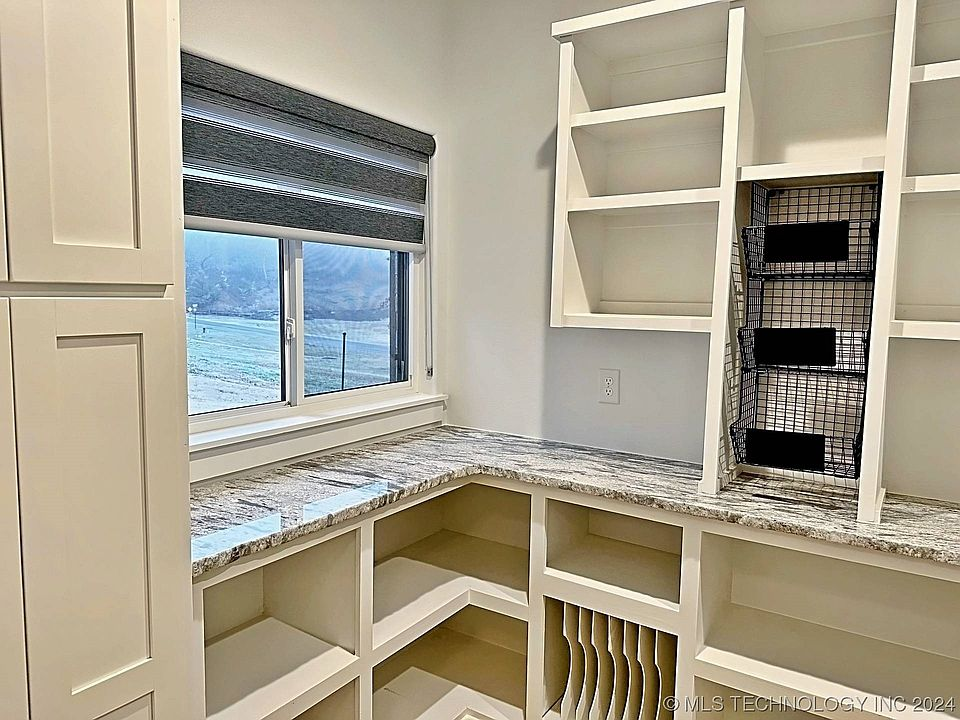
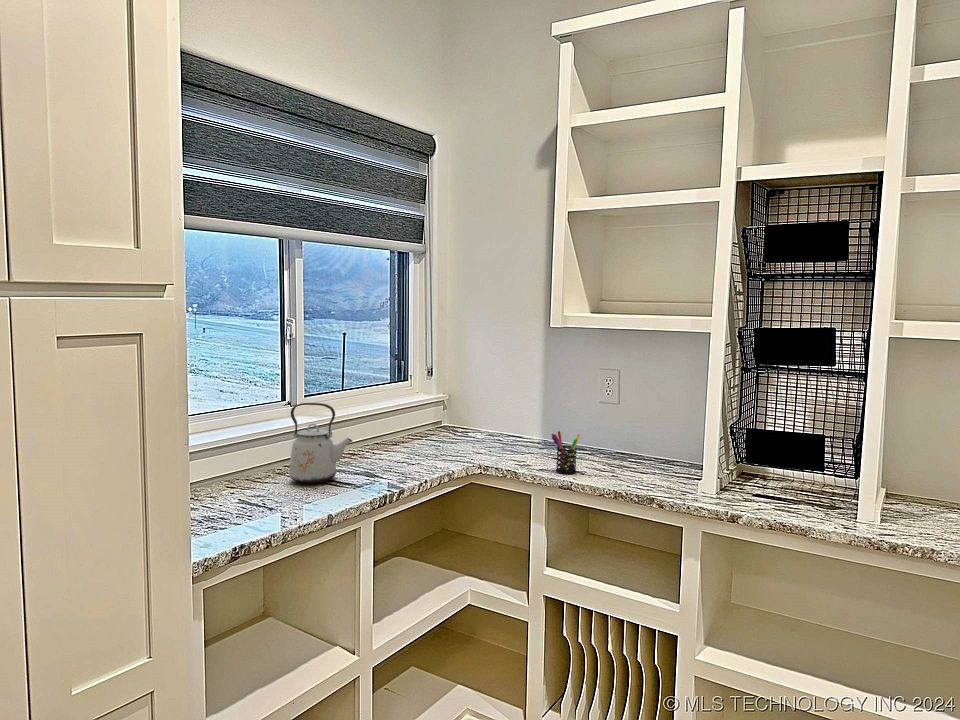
+ pen holder [550,430,581,475]
+ kettle [288,402,354,484]
